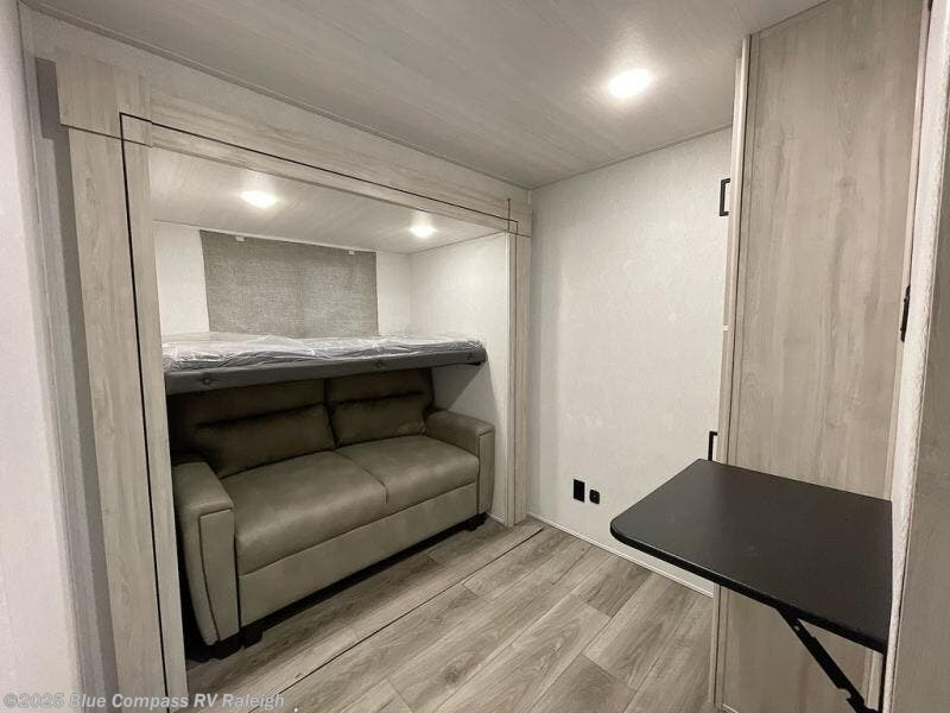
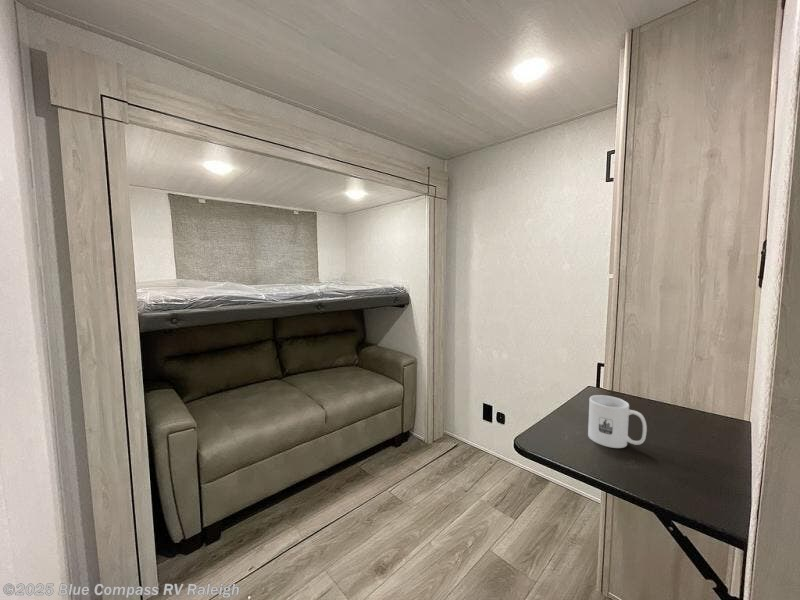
+ mug [587,394,648,449]
